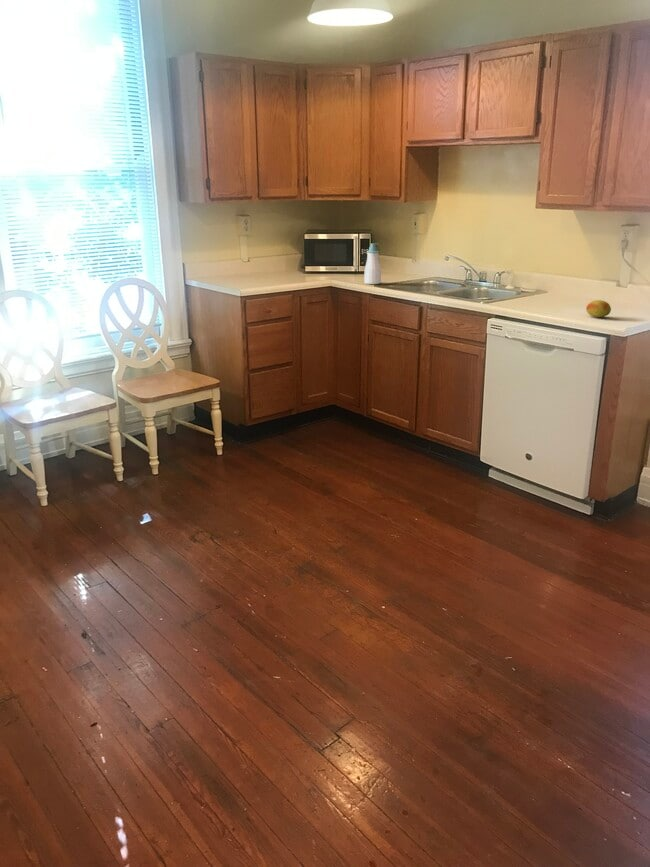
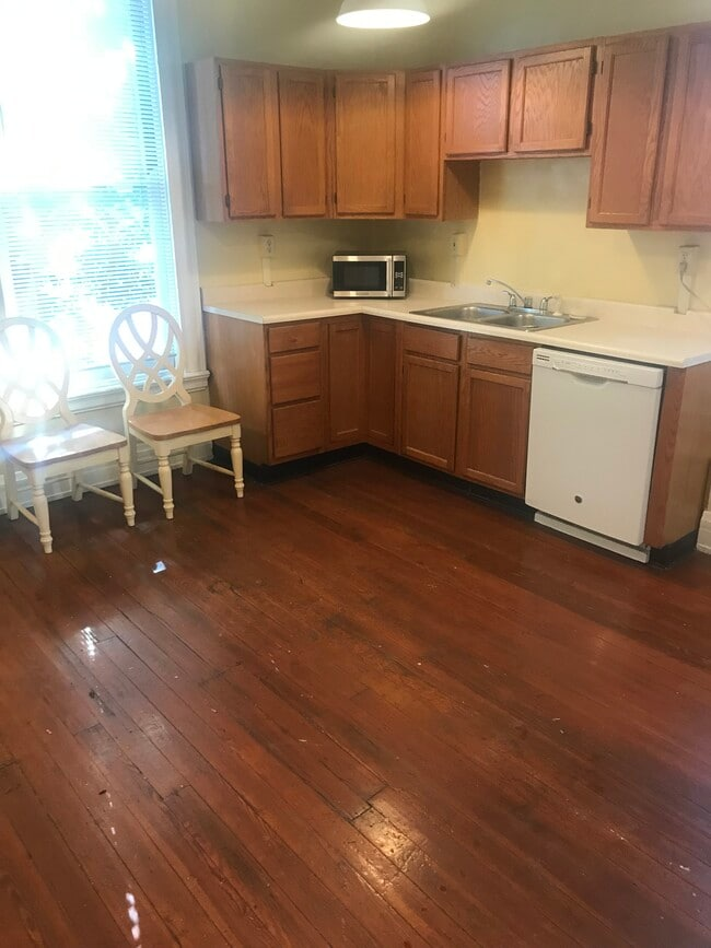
- soap bottle [363,242,382,285]
- fruit [585,299,612,318]
